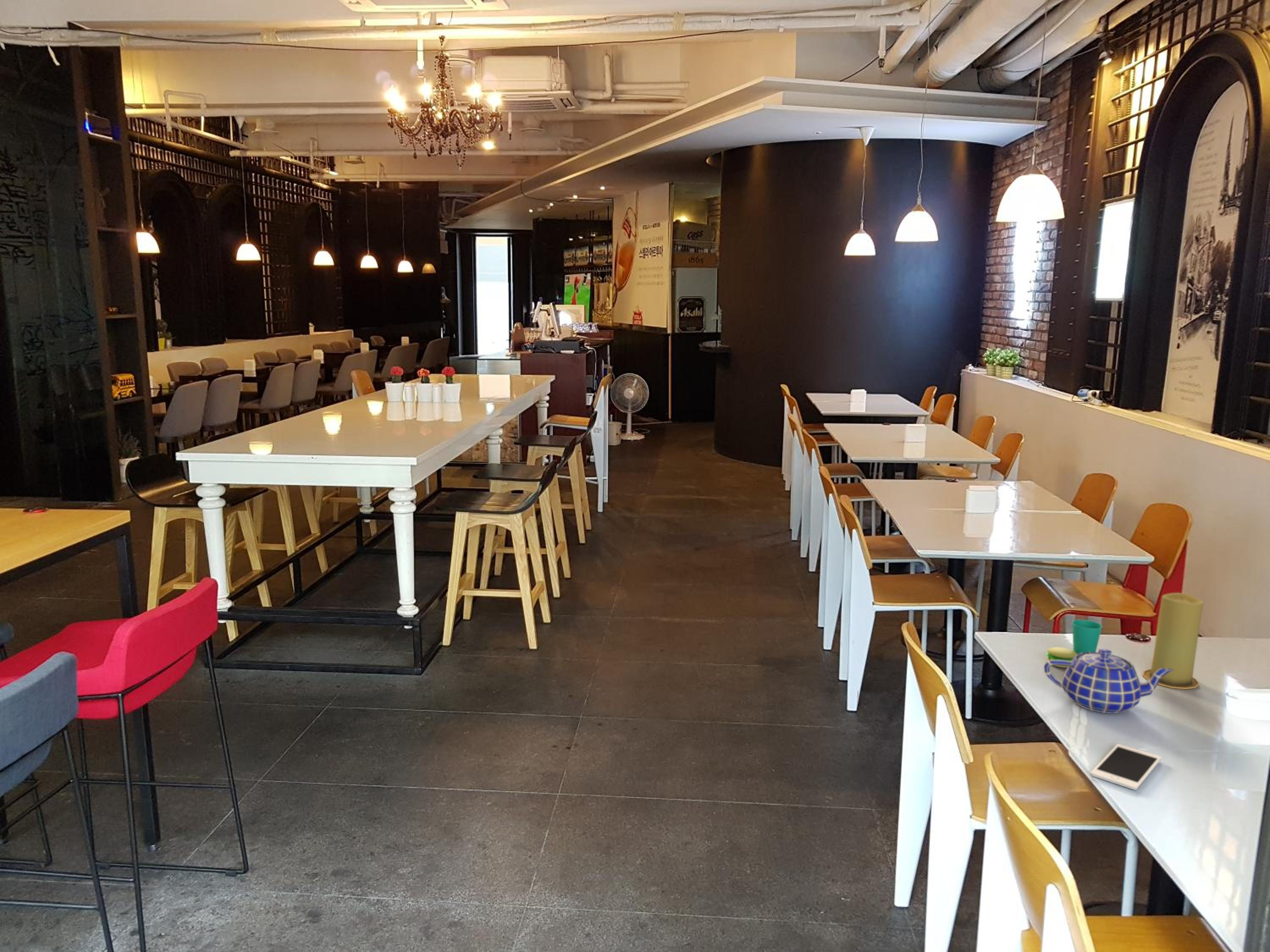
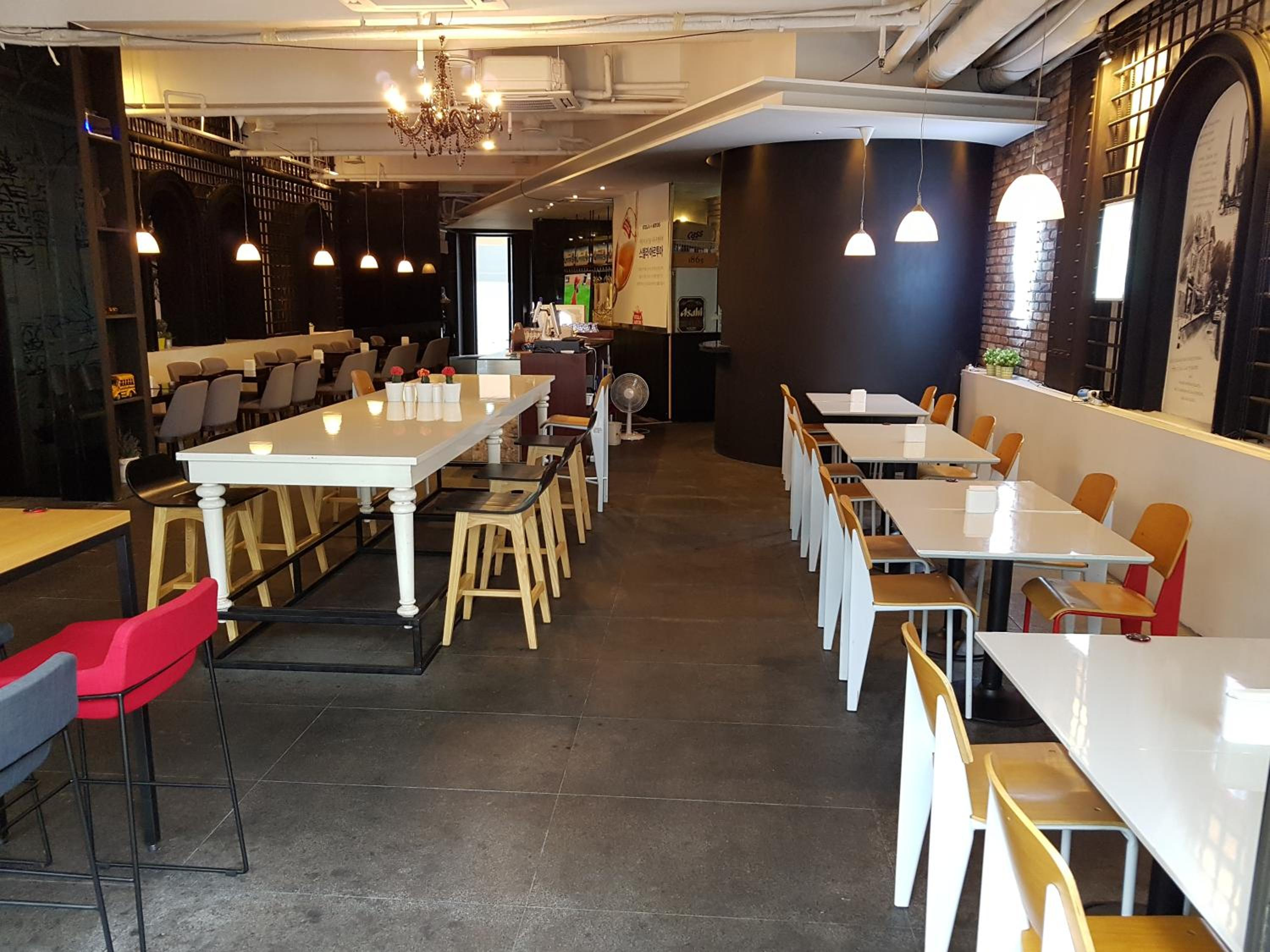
- cell phone [1090,744,1162,790]
- teapot [1044,648,1173,714]
- candle [1142,592,1204,690]
- cup [1046,619,1103,668]
